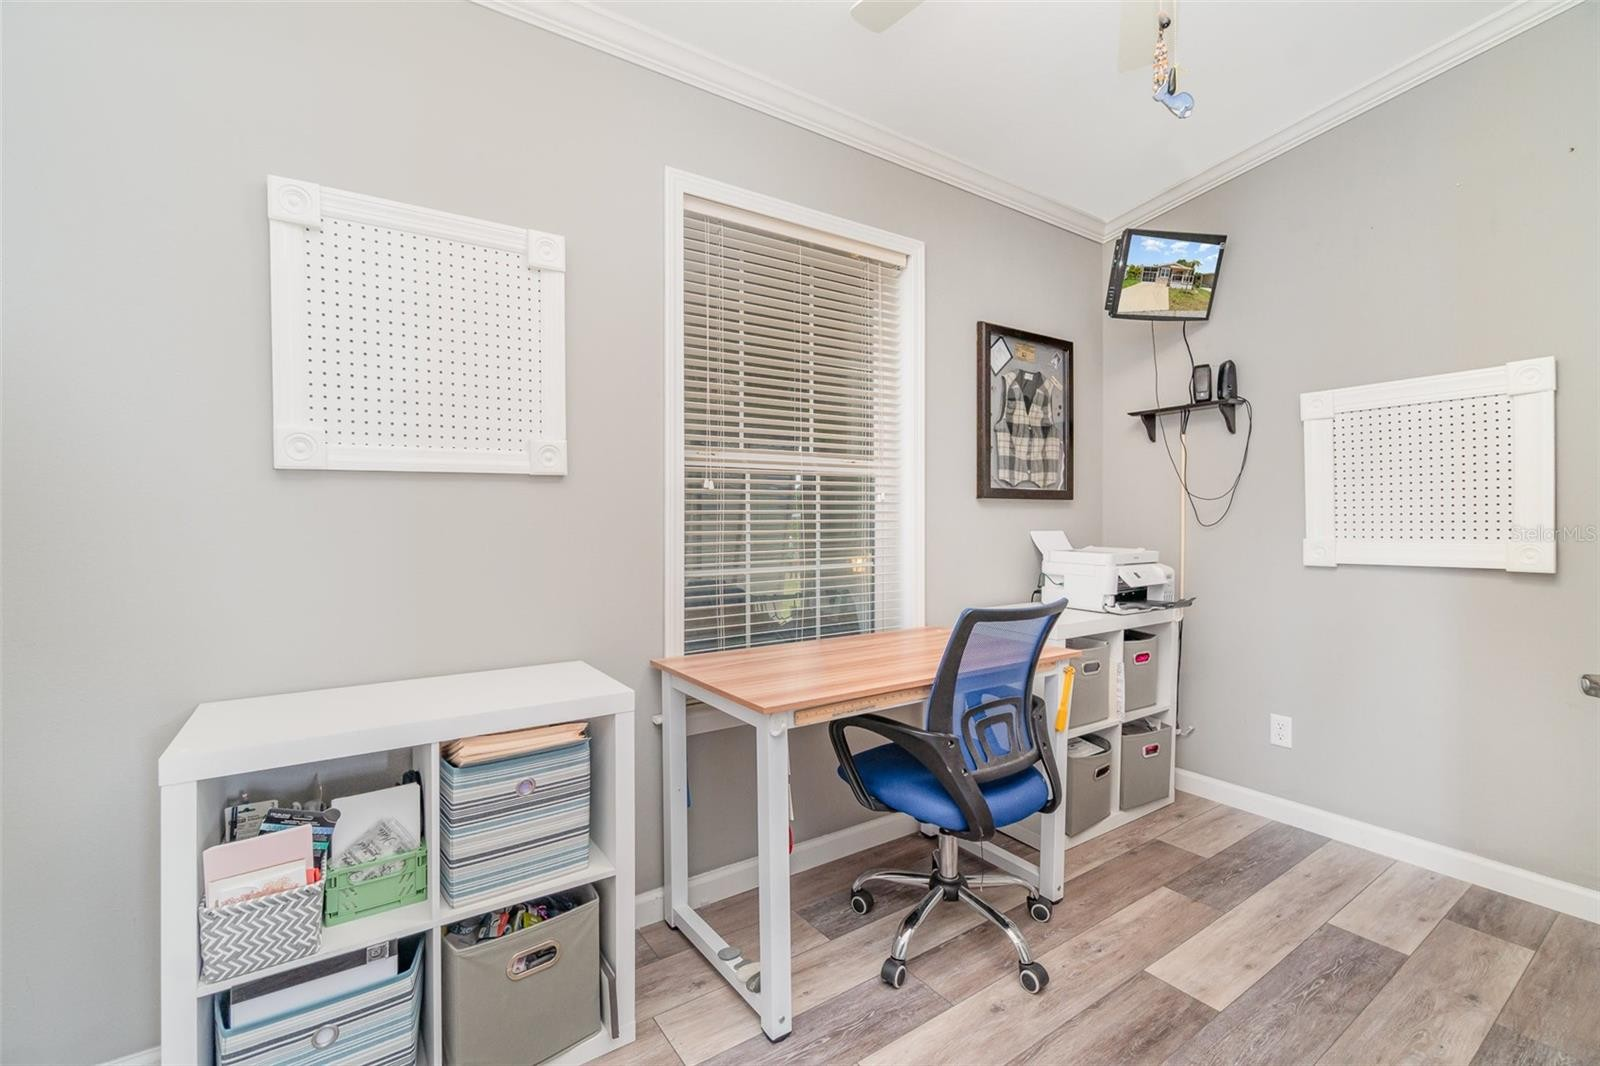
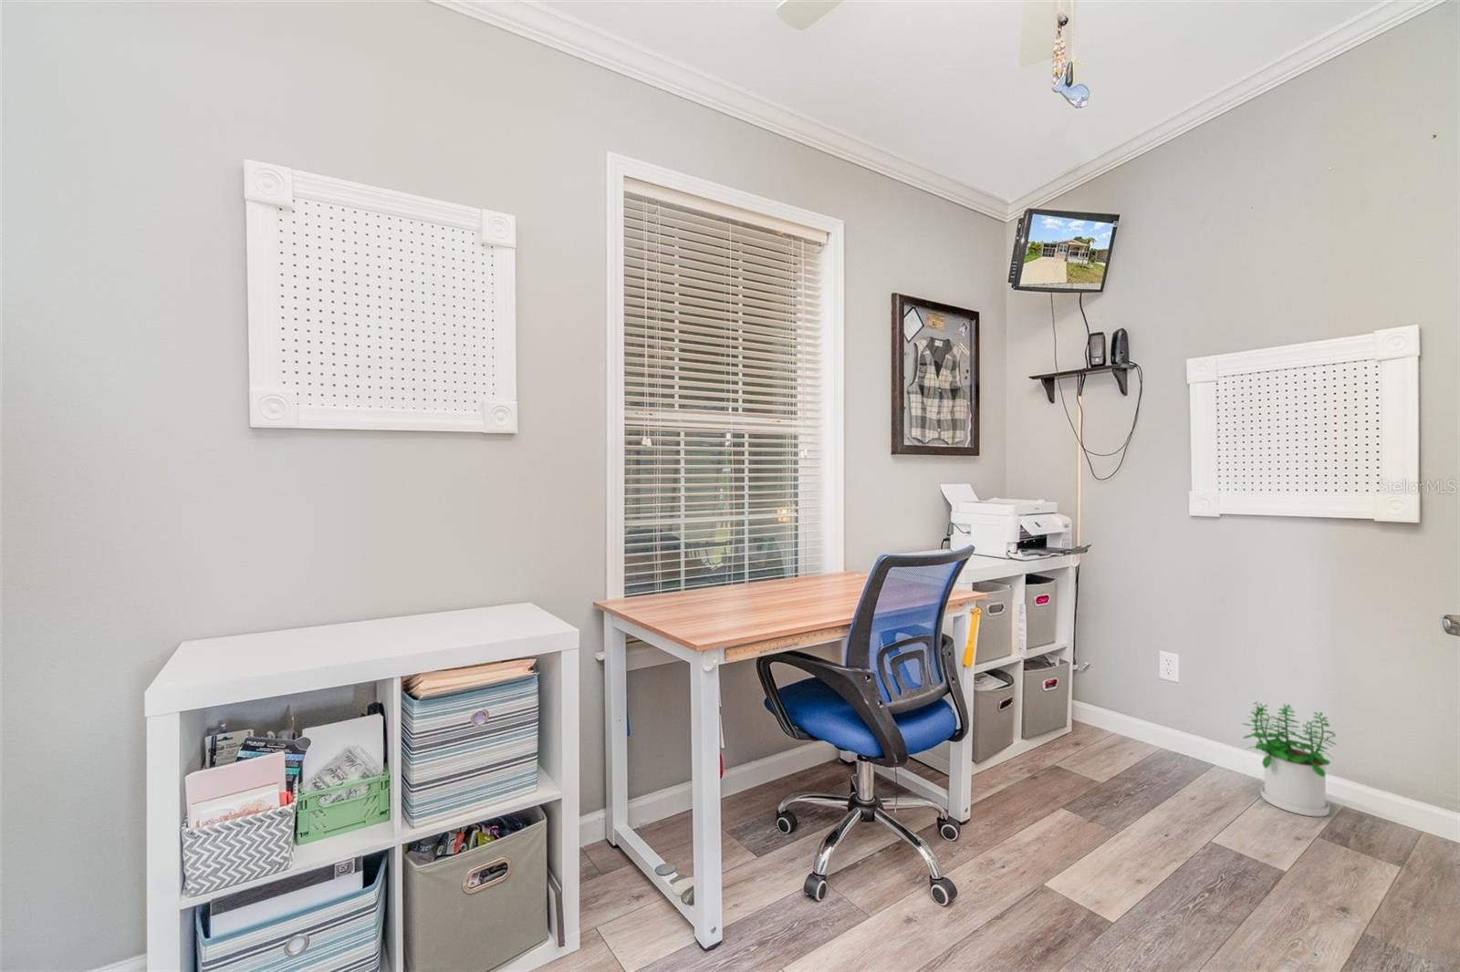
+ potted plant [1242,701,1337,818]
